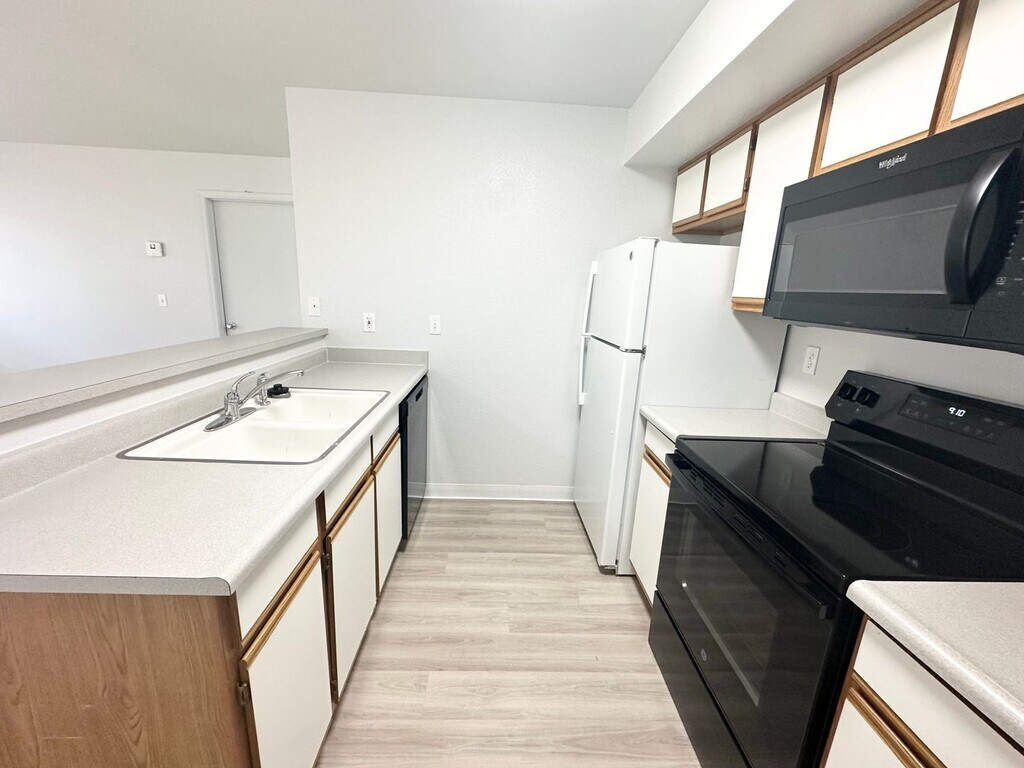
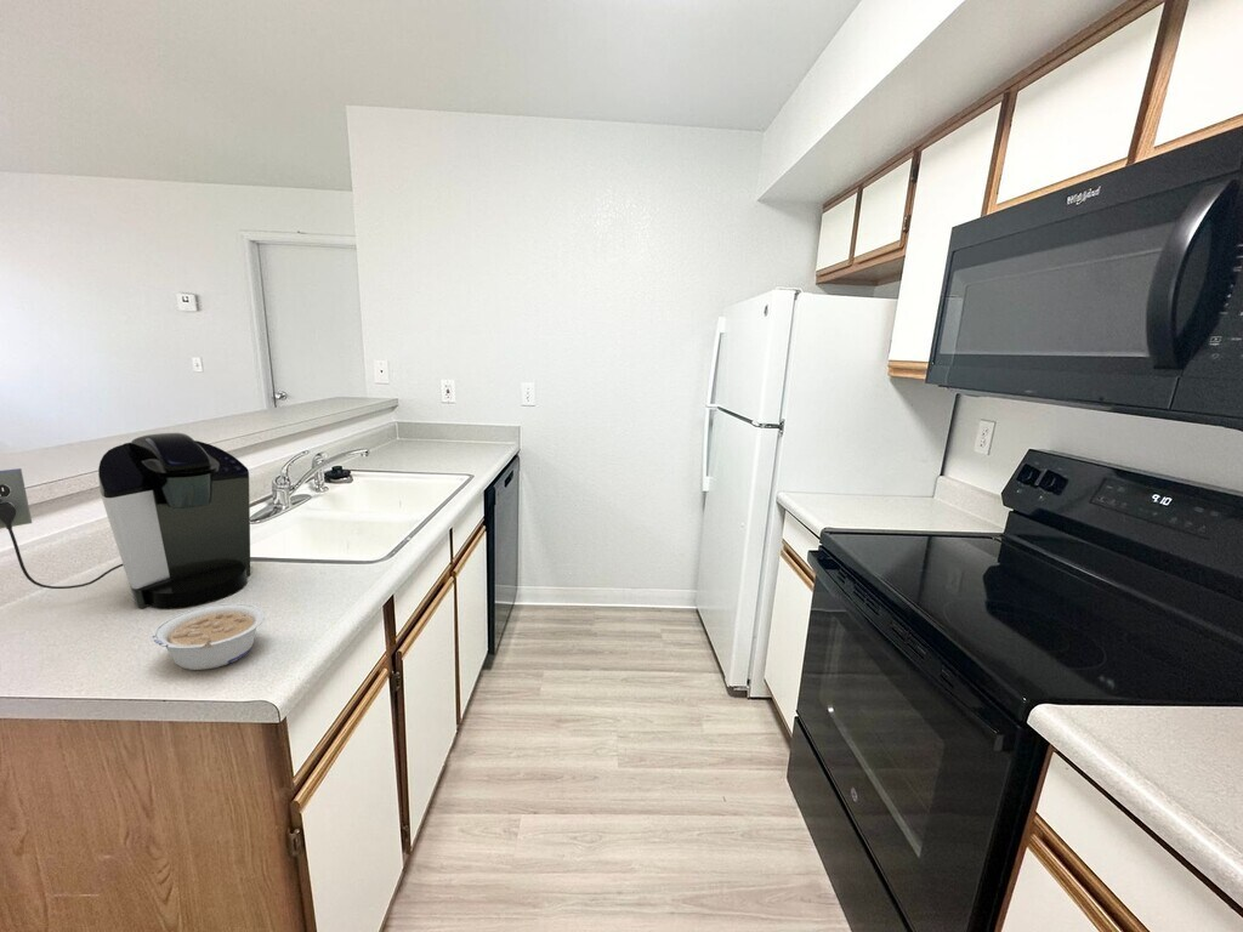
+ legume [152,602,266,671]
+ coffee maker [0,432,251,610]
